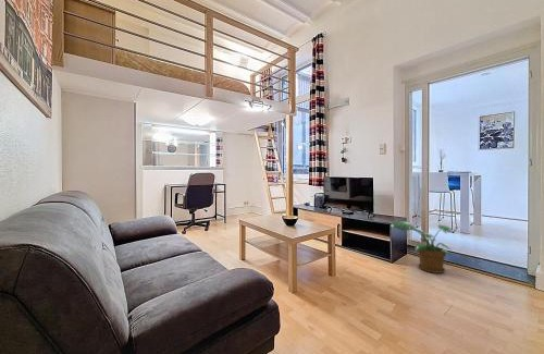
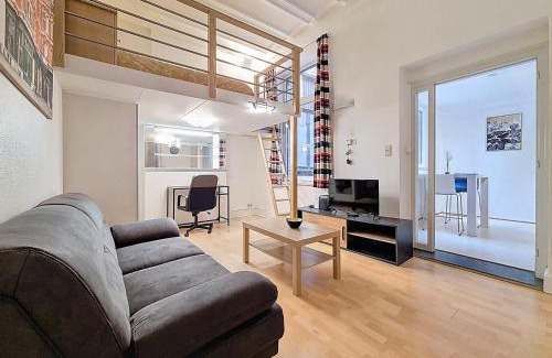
- potted plant [390,220,454,274]
